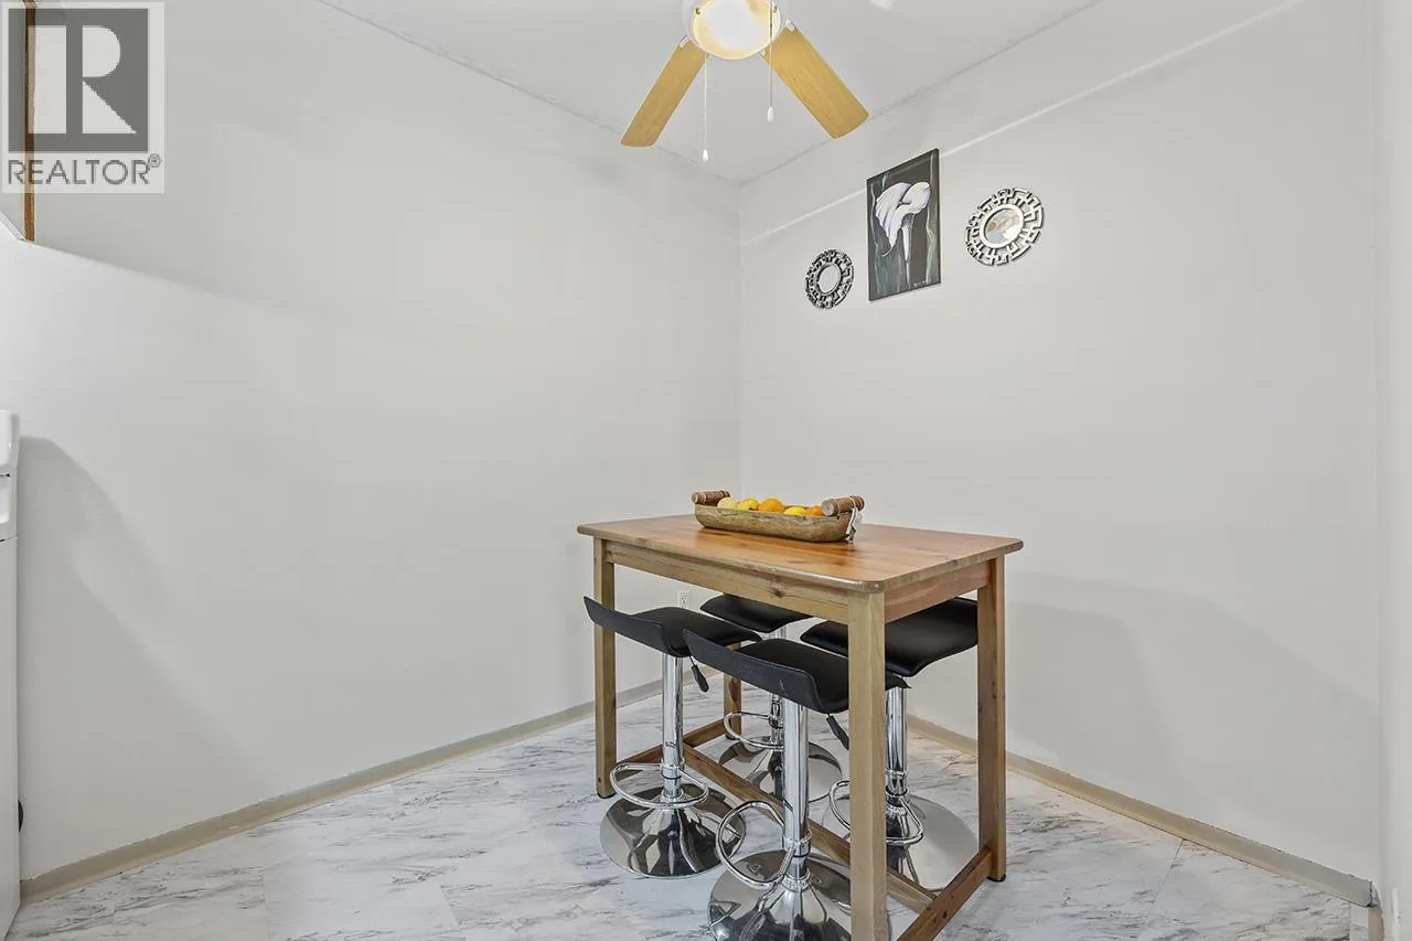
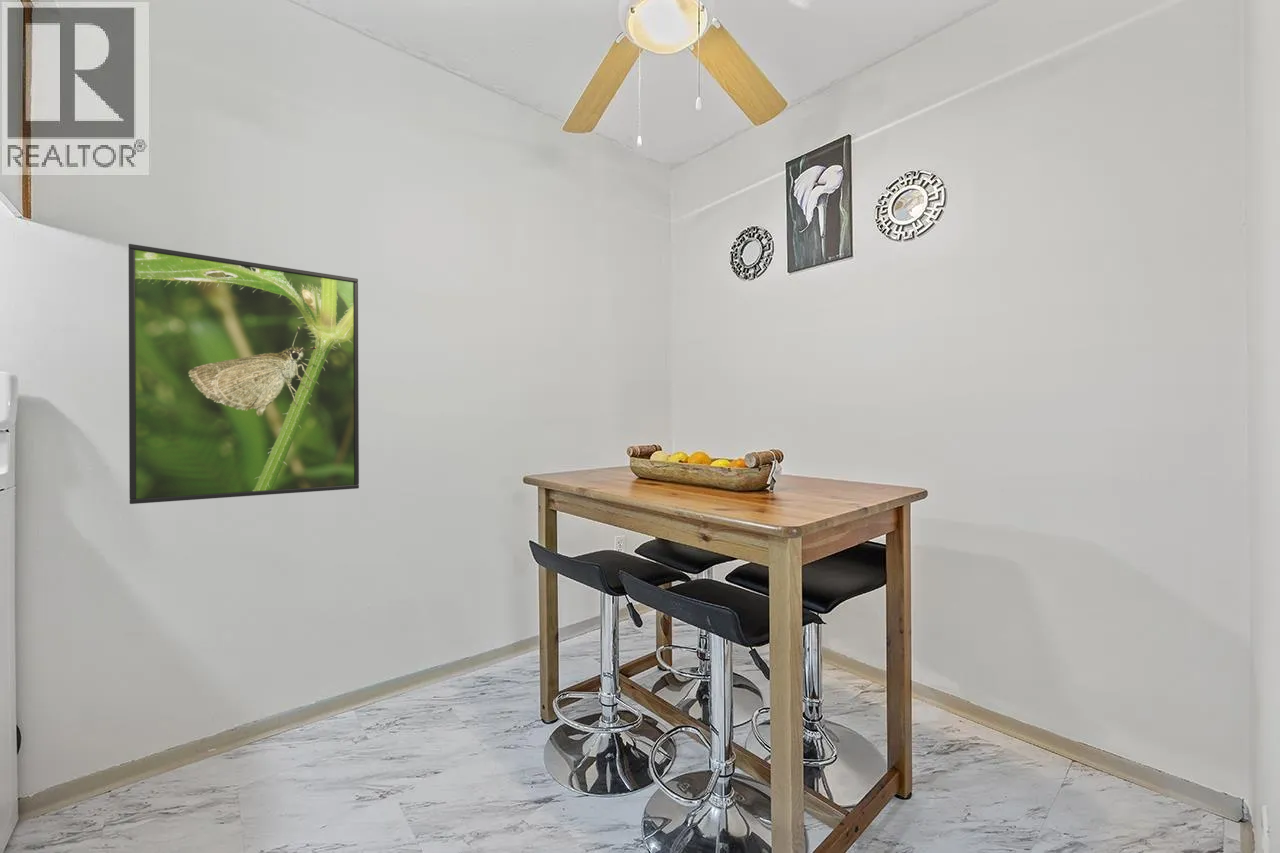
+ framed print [128,243,360,505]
